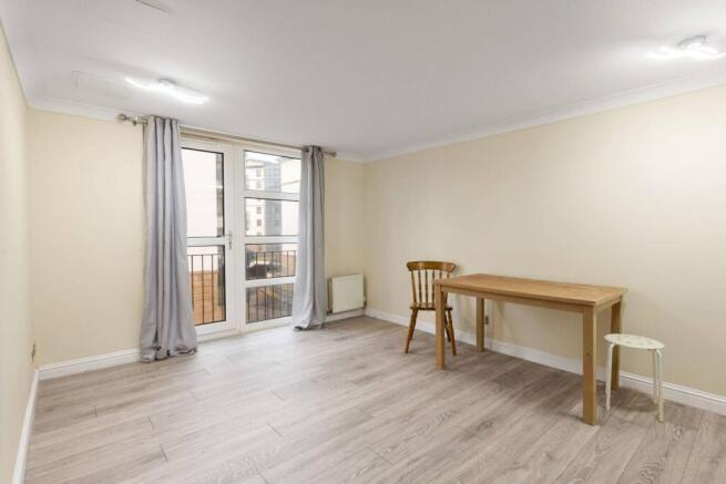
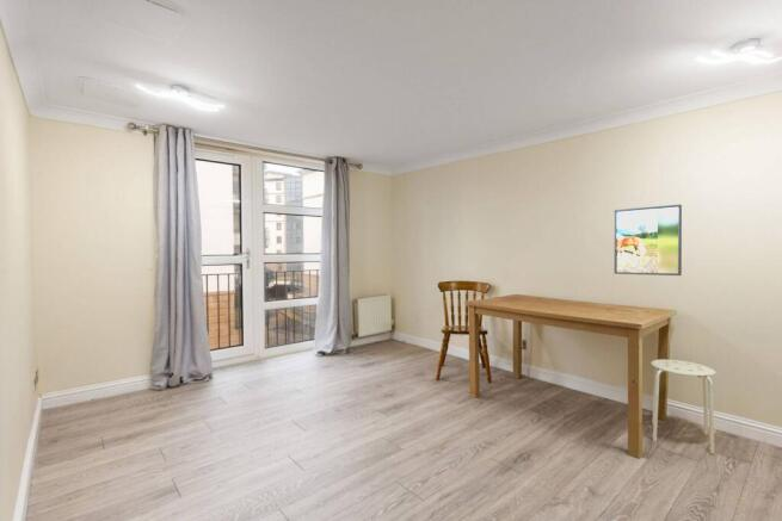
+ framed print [612,204,683,277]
